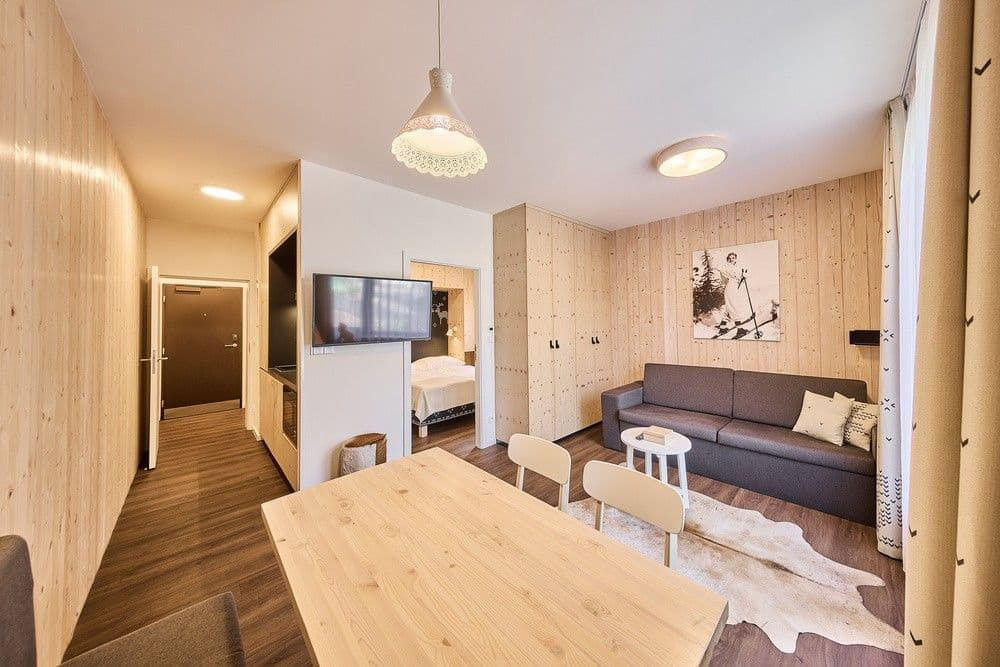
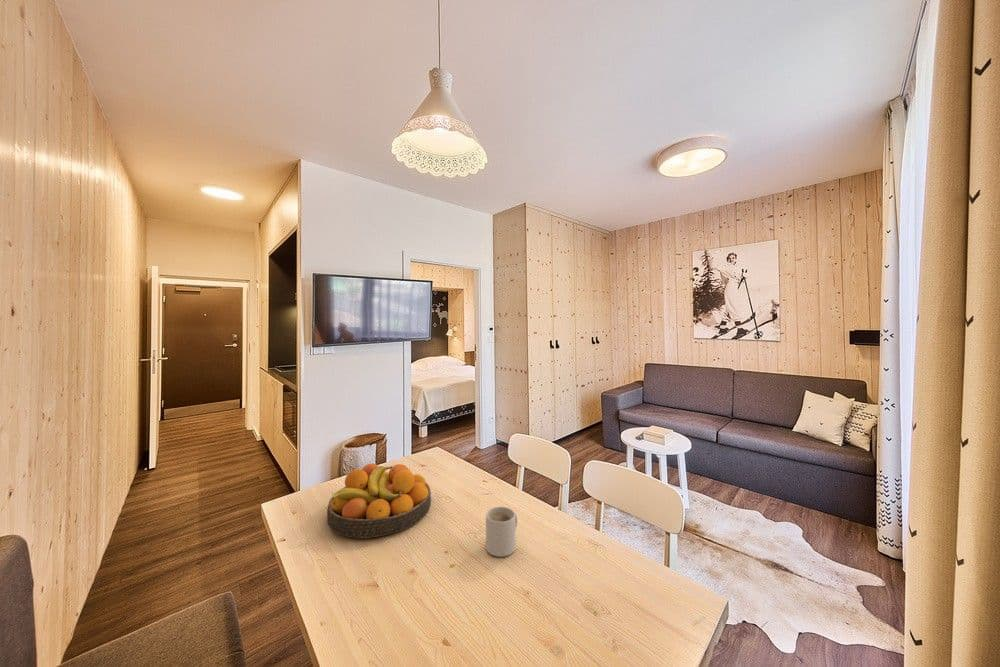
+ mug [485,506,518,558]
+ fruit bowl [326,462,432,539]
